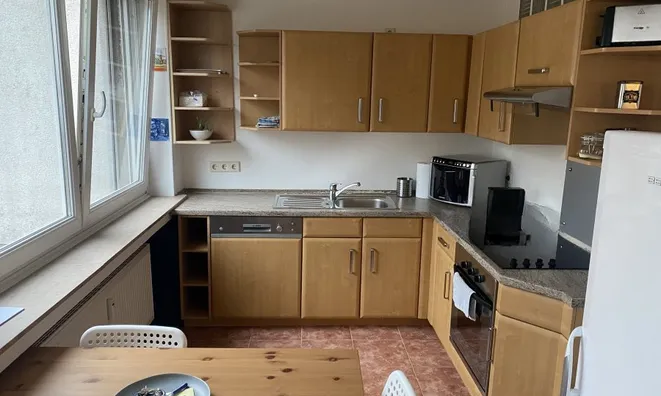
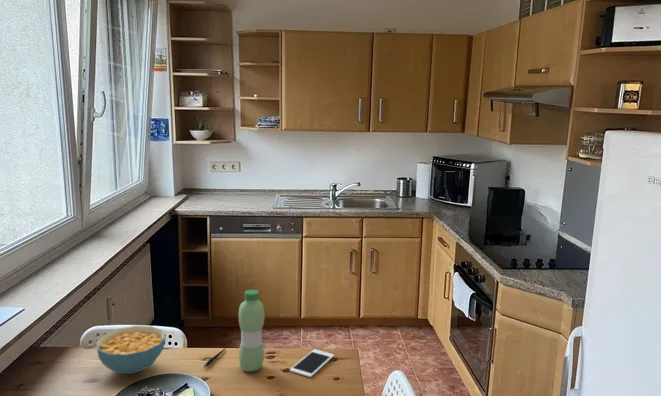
+ cell phone [289,348,335,378]
+ water bottle [238,289,265,373]
+ cereal bowl [95,325,167,375]
+ pen [203,347,227,368]
